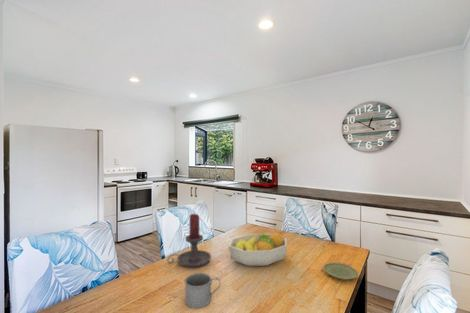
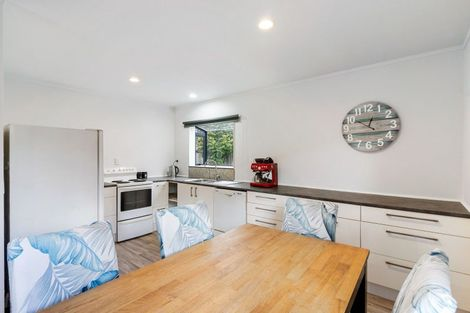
- candle holder [166,213,212,268]
- plate [322,262,360,281]
- mug [184,272,222,309]
- fruit bowl [228,232,288,267]
